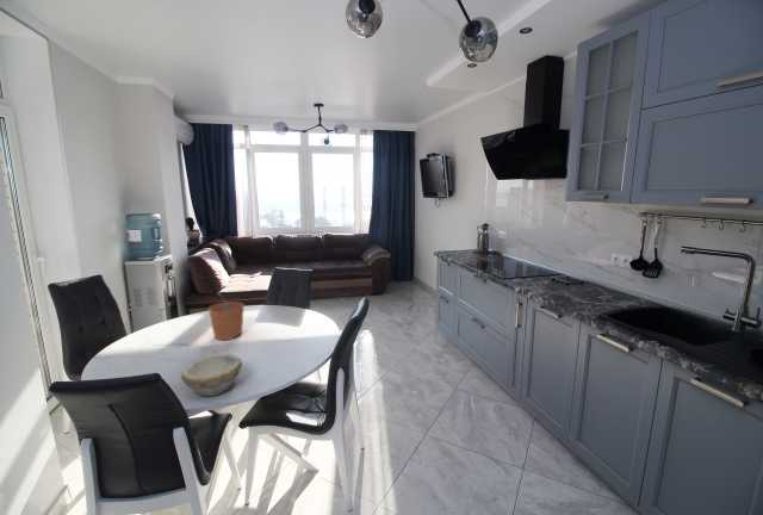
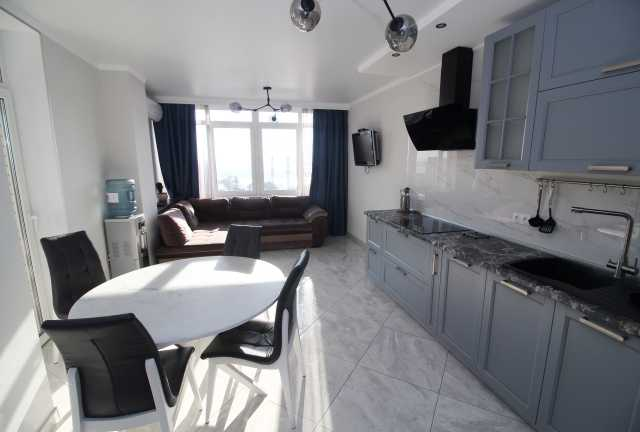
- plant pot [207,291,244,341]
- bowl [180,353,243,397]
